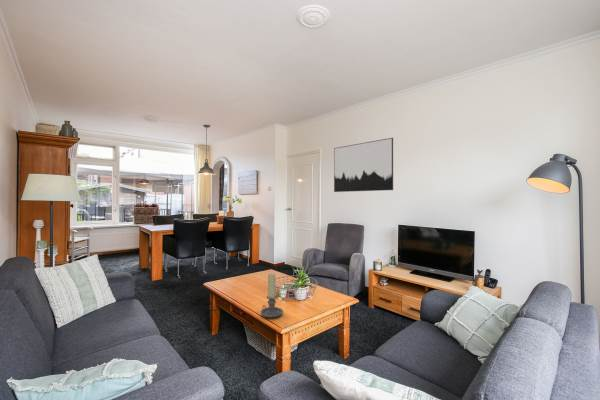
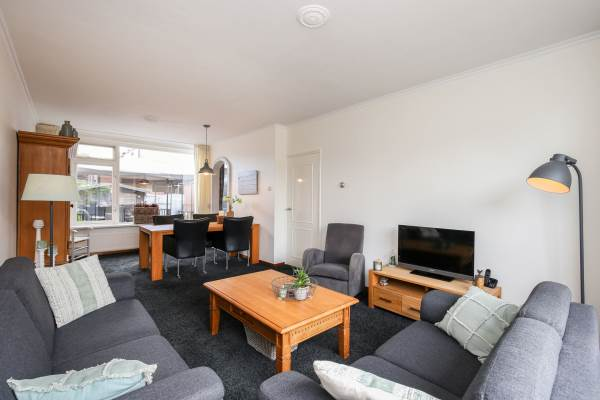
- wall art [333,137,394,193]
- candle holder [260,273,284,319]
